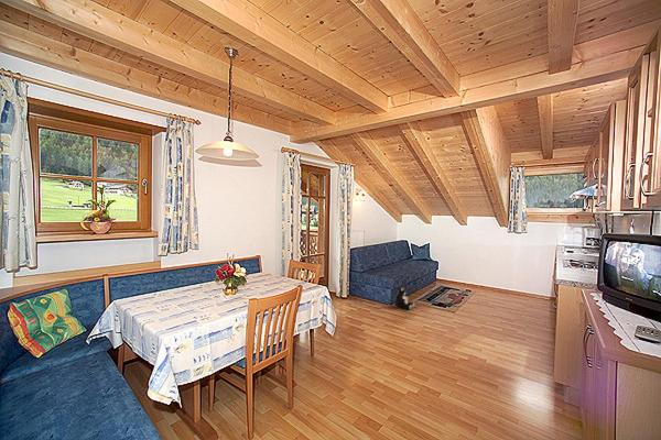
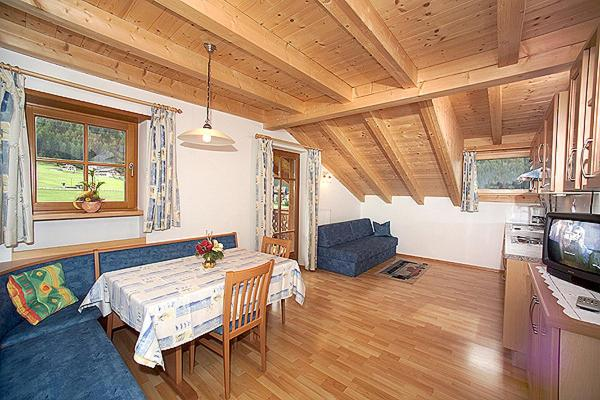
- plush toy [394,287,416,310]
